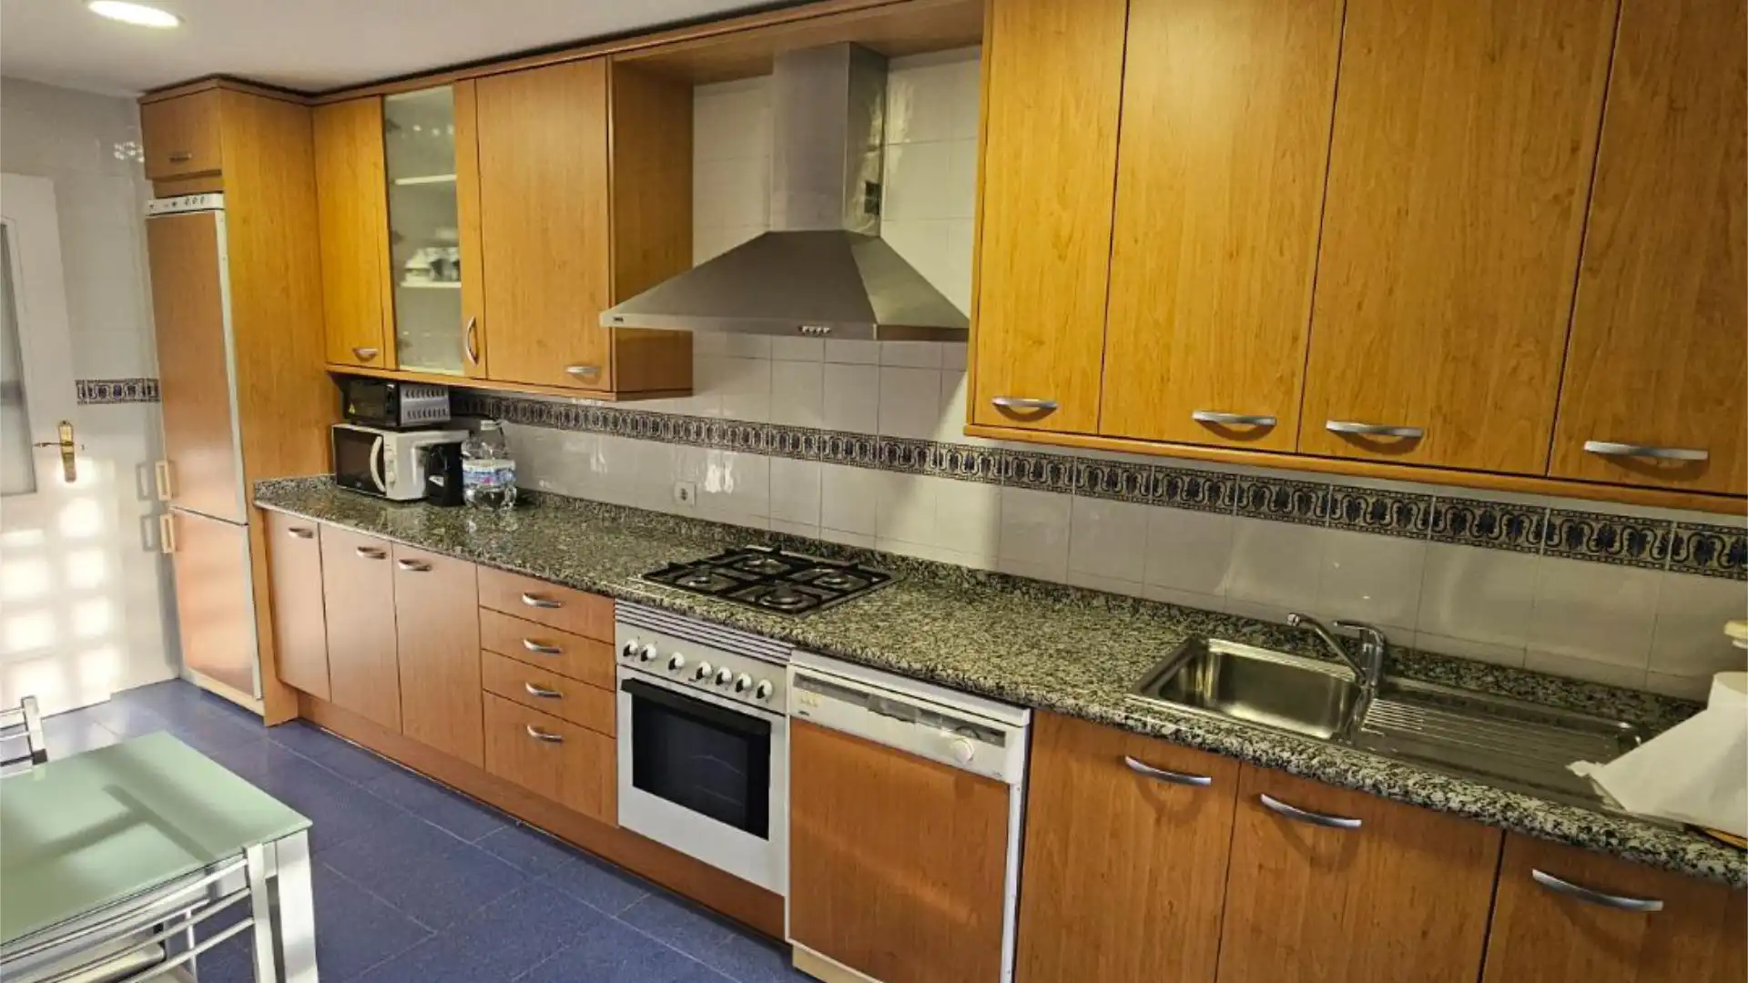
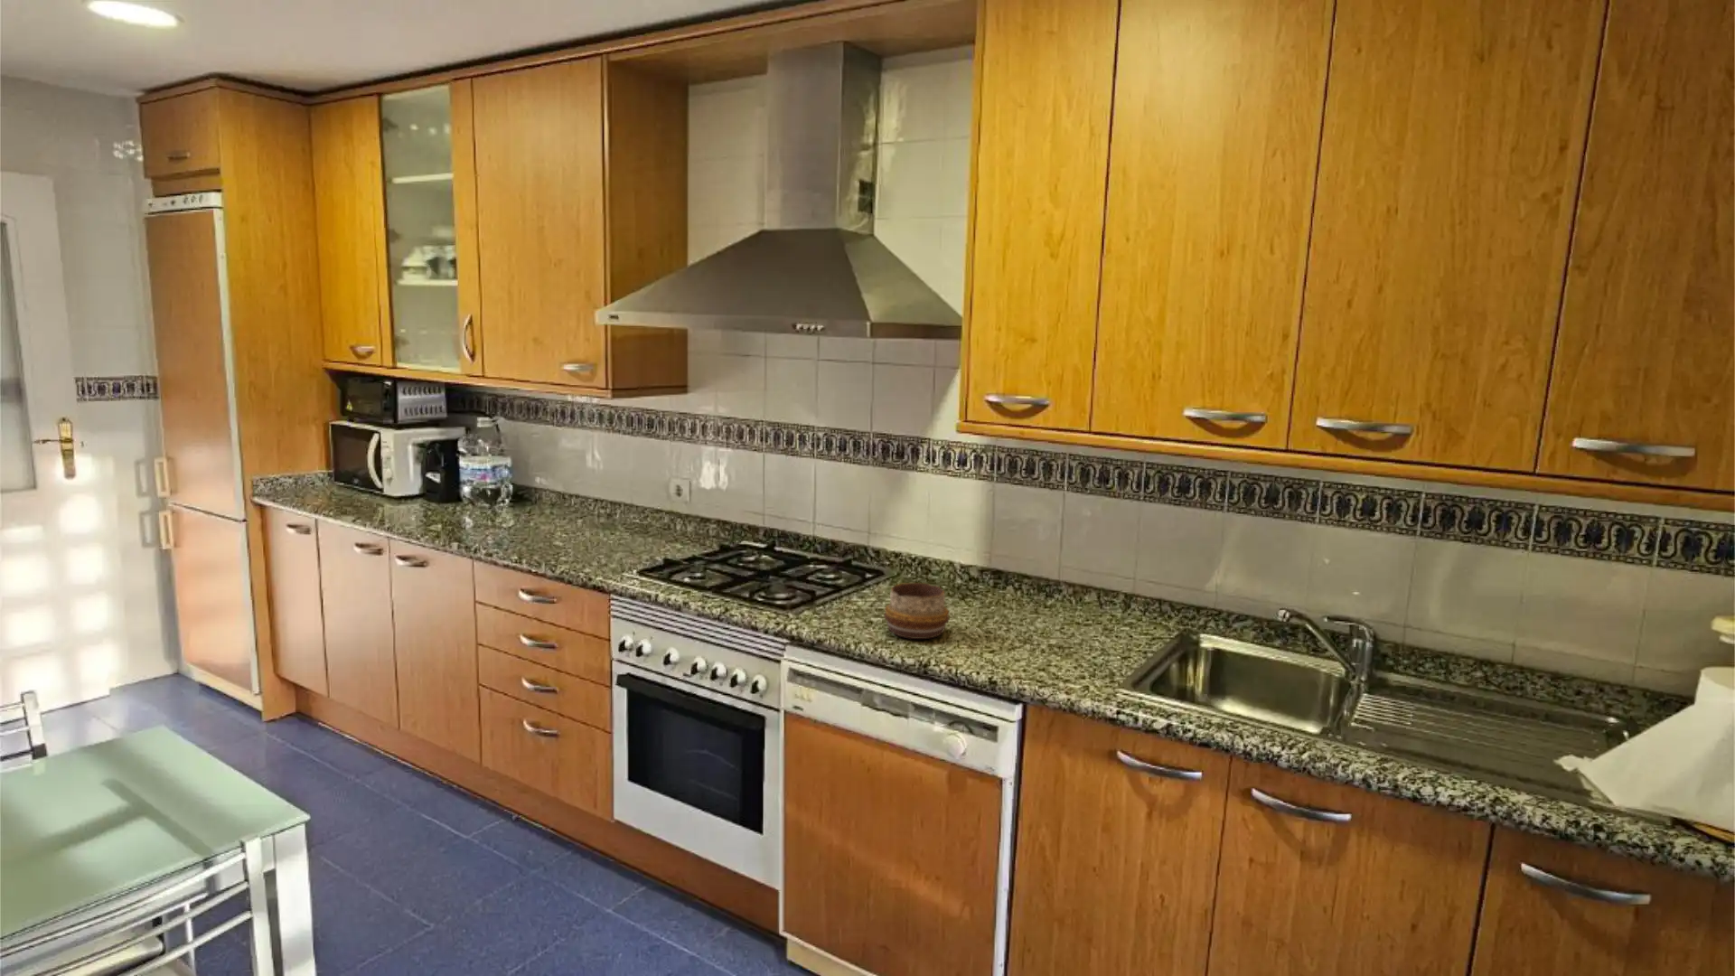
+ decorative bowl [883,582,951,640]
